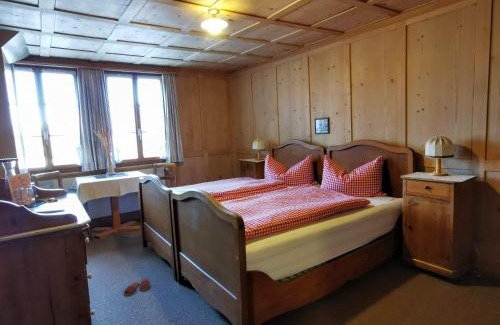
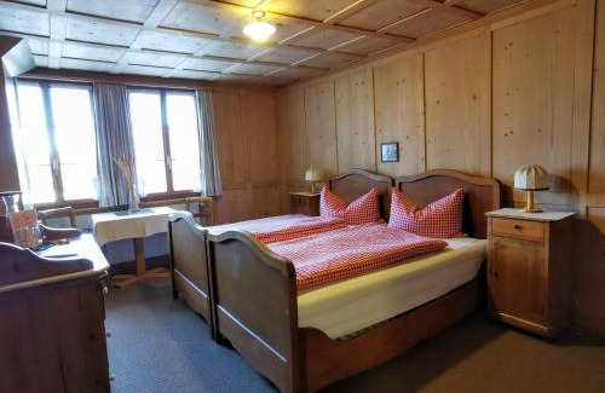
- slippers [123,277,151,297]
